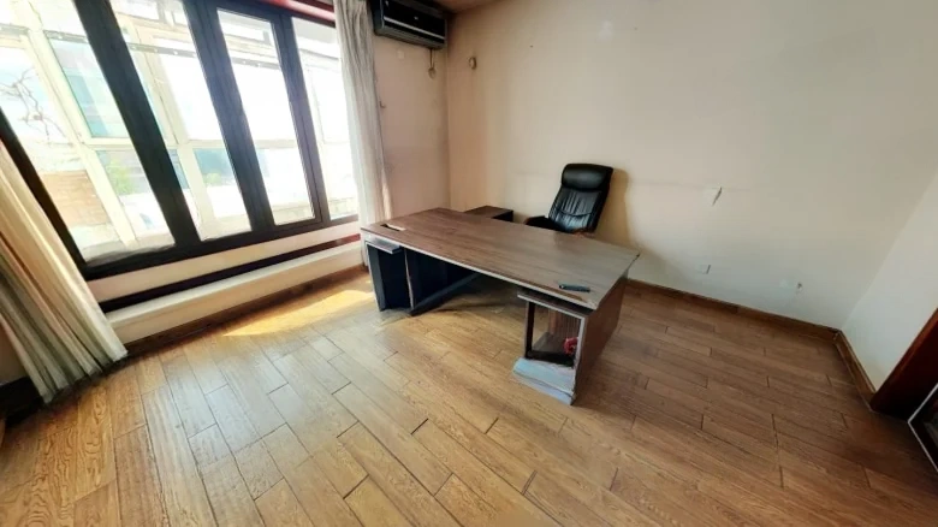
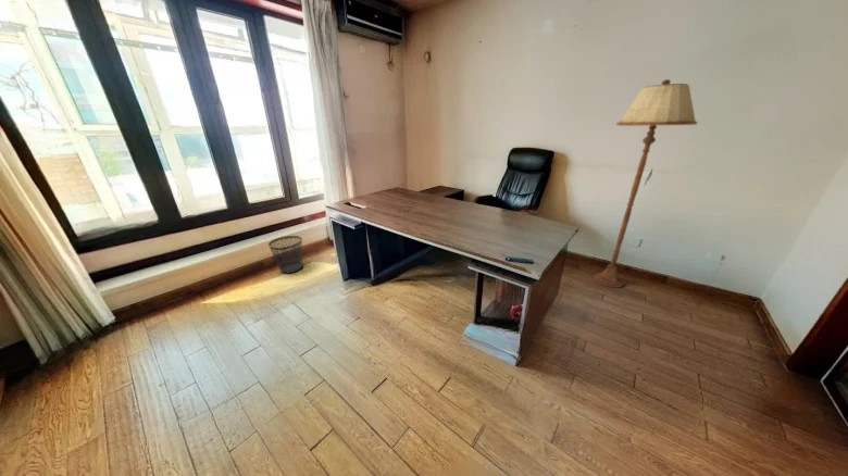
+ floor lamp [593,78,698,289]
+ wastebasket [267,235,303,275]
